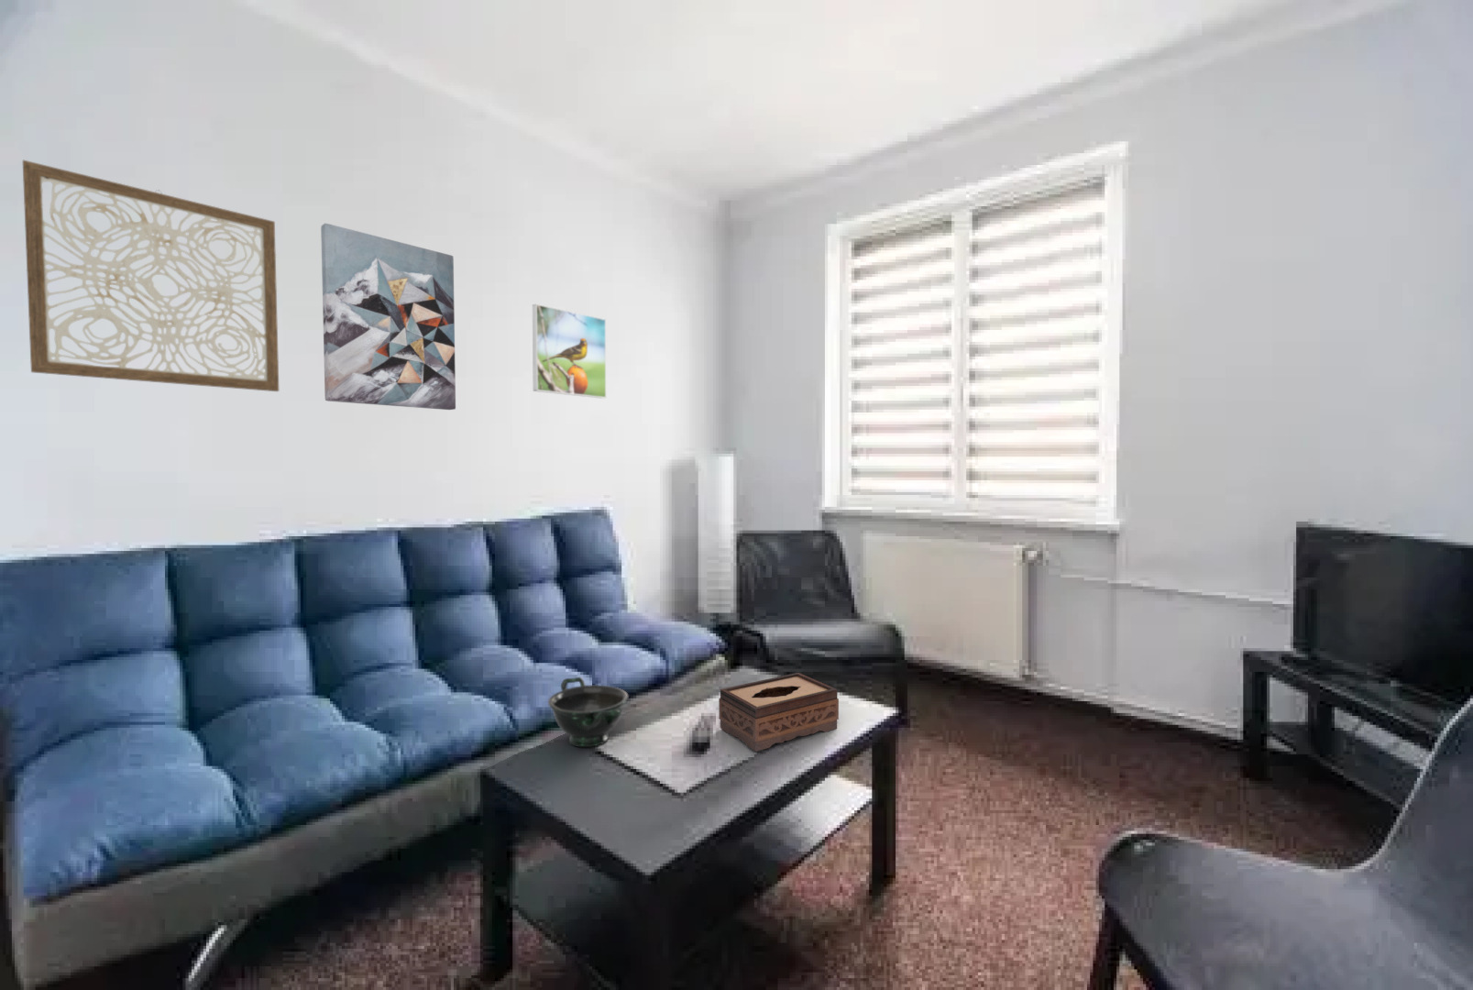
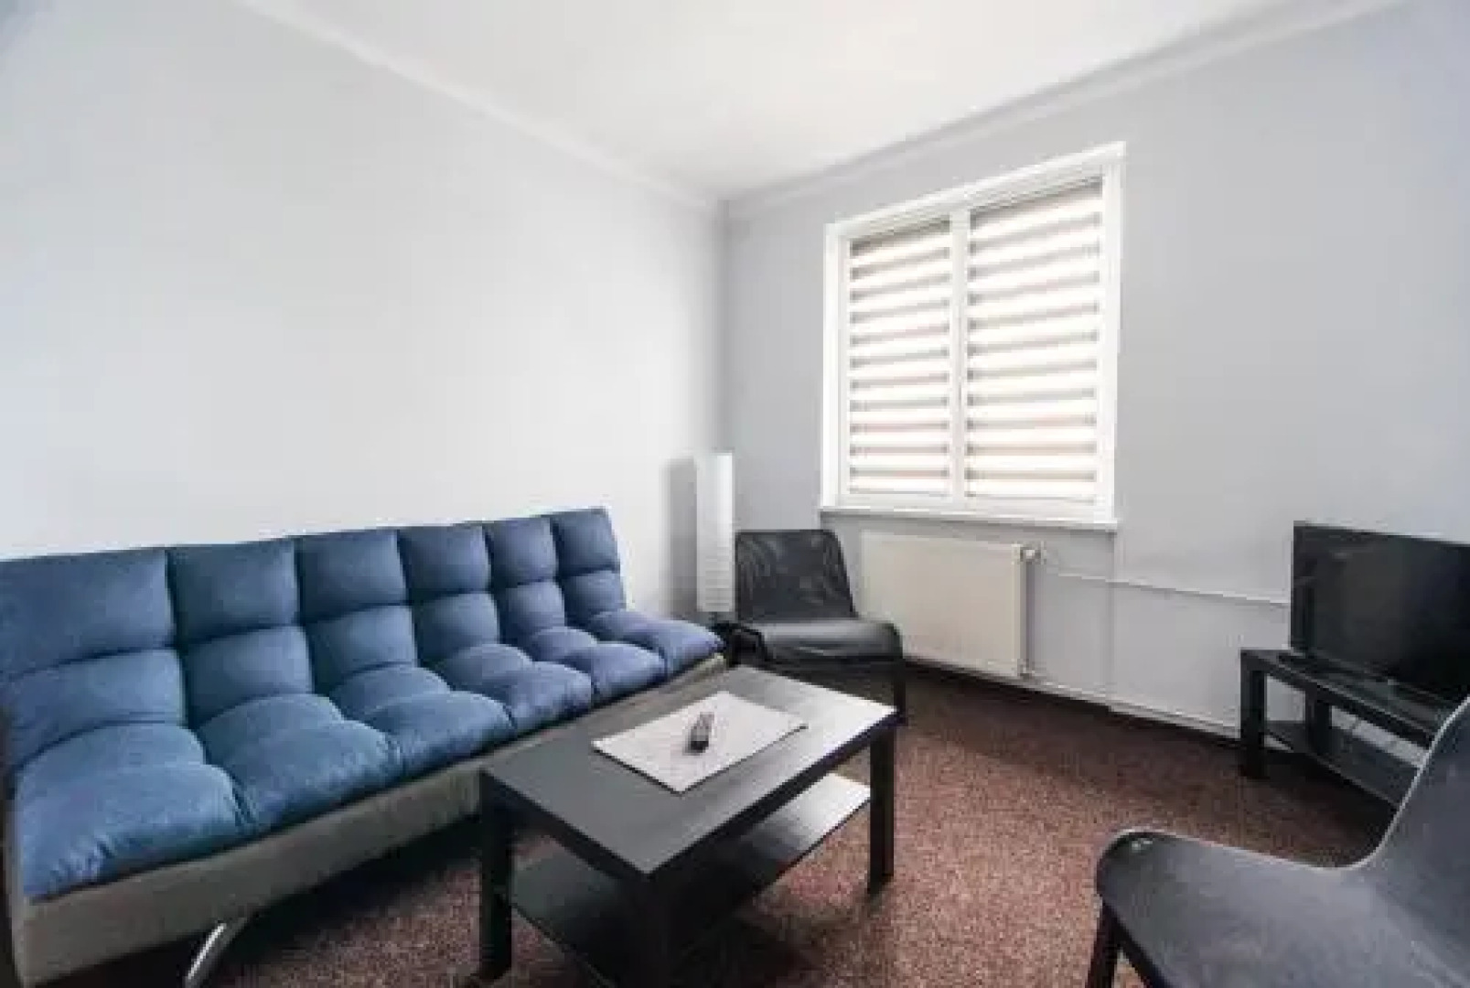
- bowl [547,676,630,748]
- wall art [319,223,456,411]
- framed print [532,304,607,400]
- wall art [22,159,280,392]
- tissue box [717,672,840,752]
